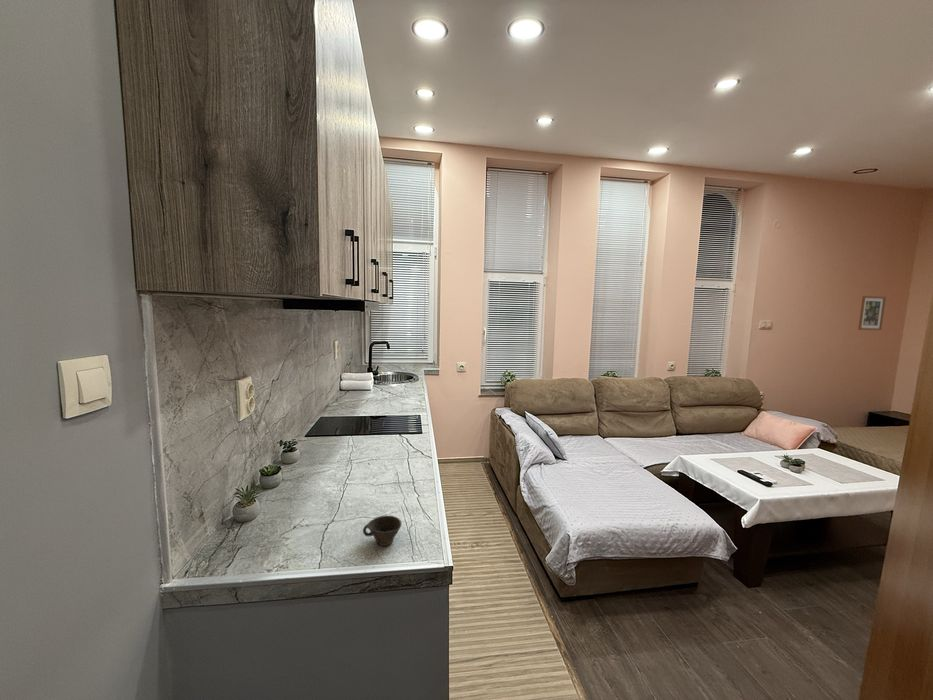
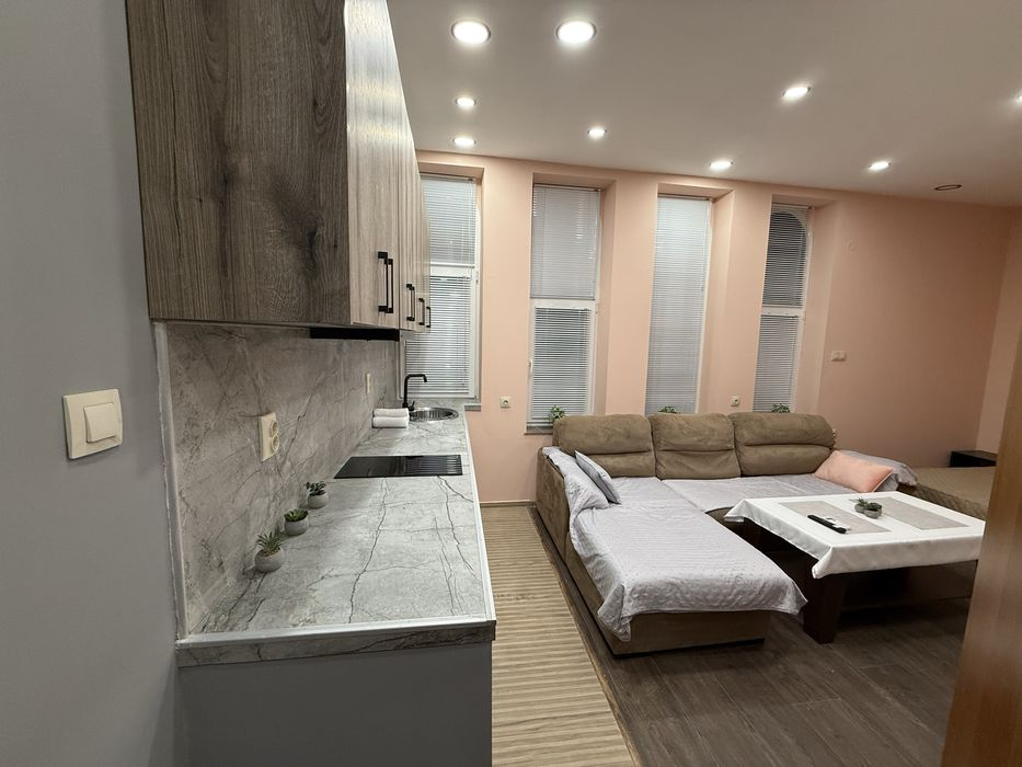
- wall art [857,295,887,331]
- cup [362,515,403,547]
